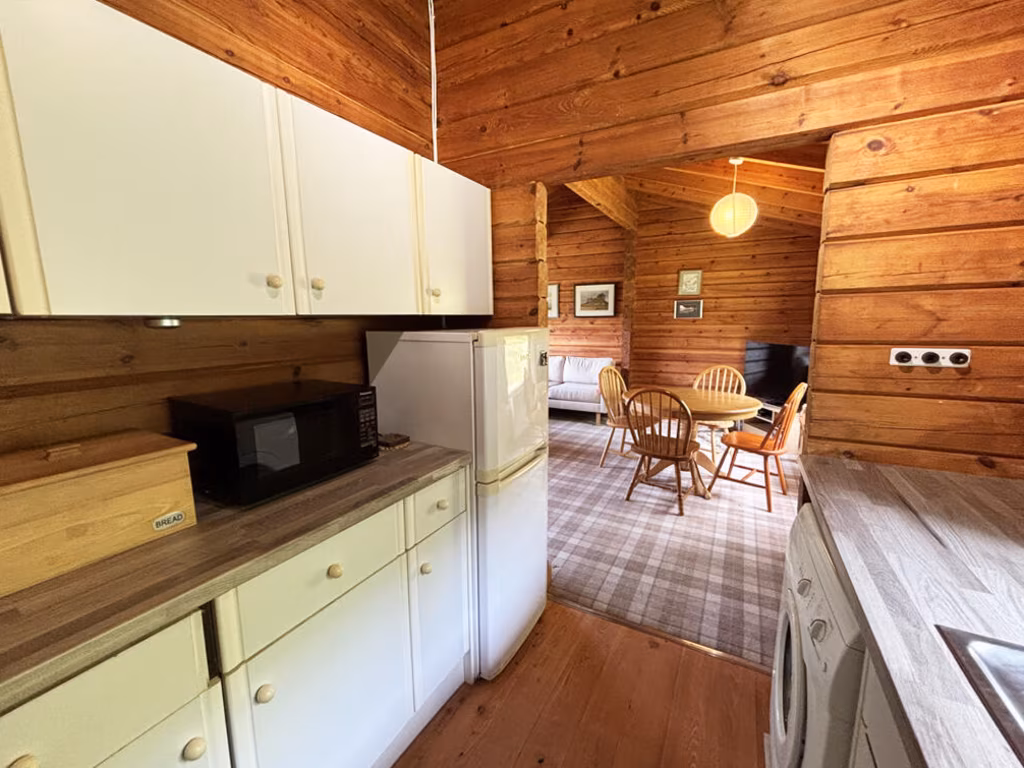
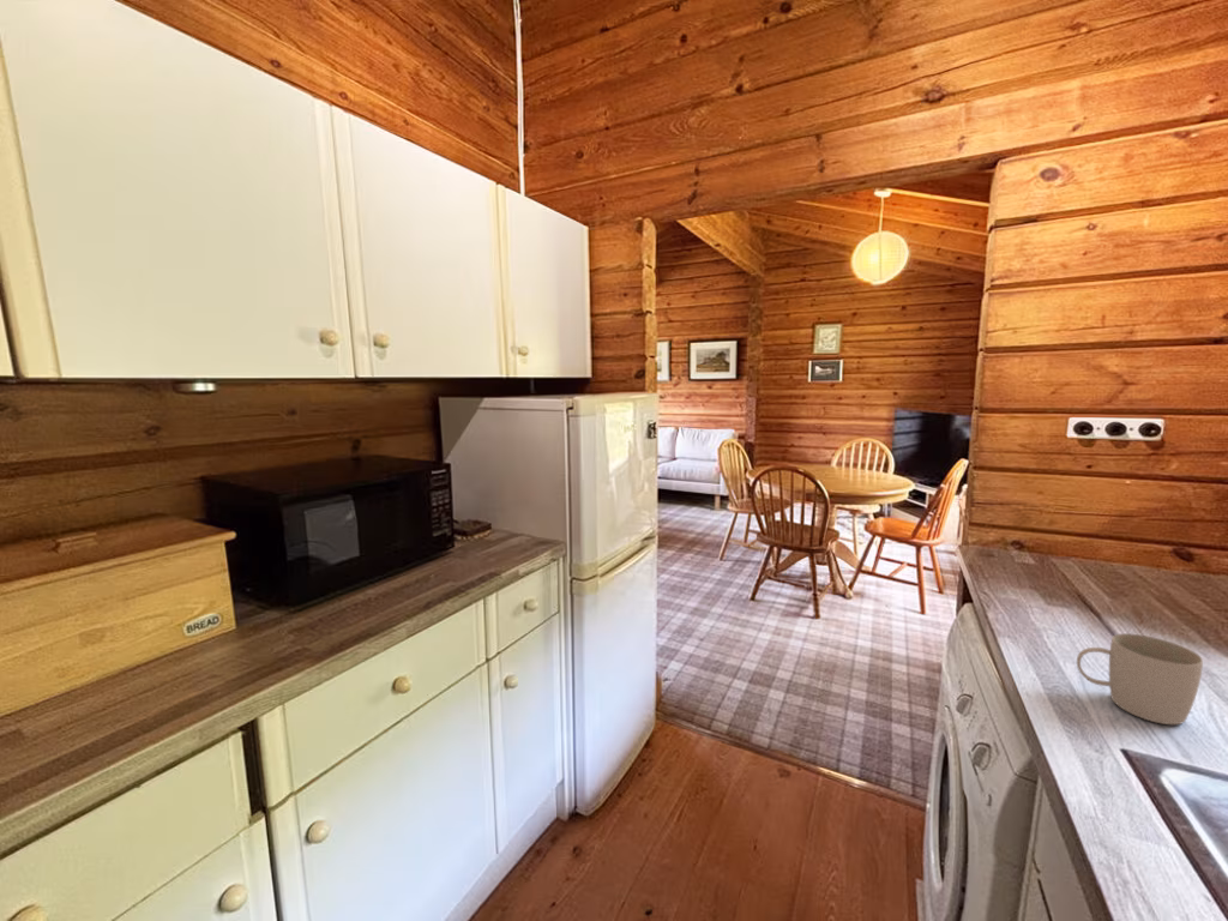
+ mug [1076,632,1204,726]
